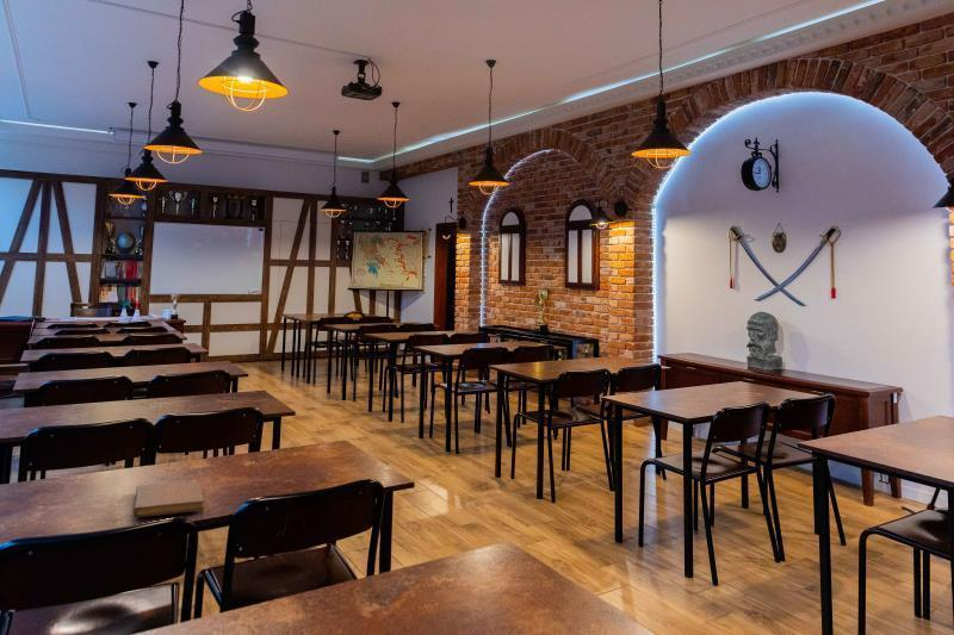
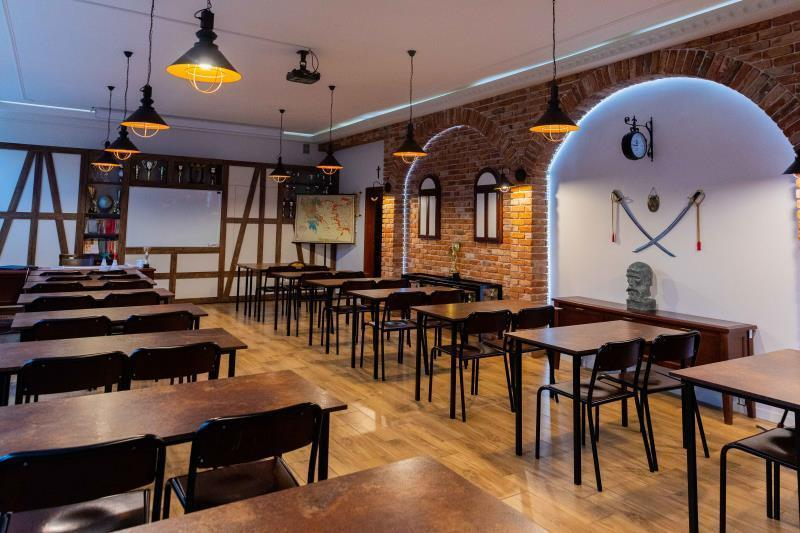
- notebook [132,480,206,518]
